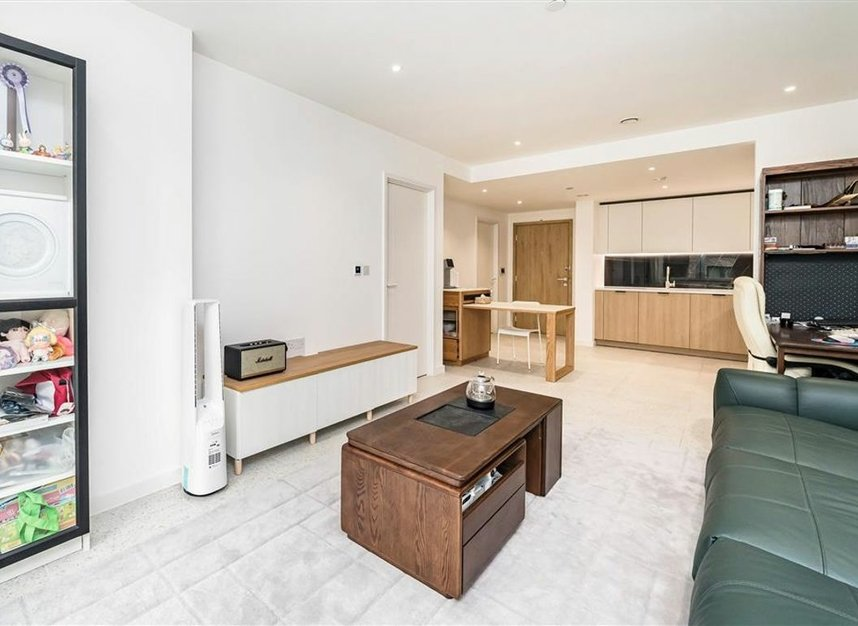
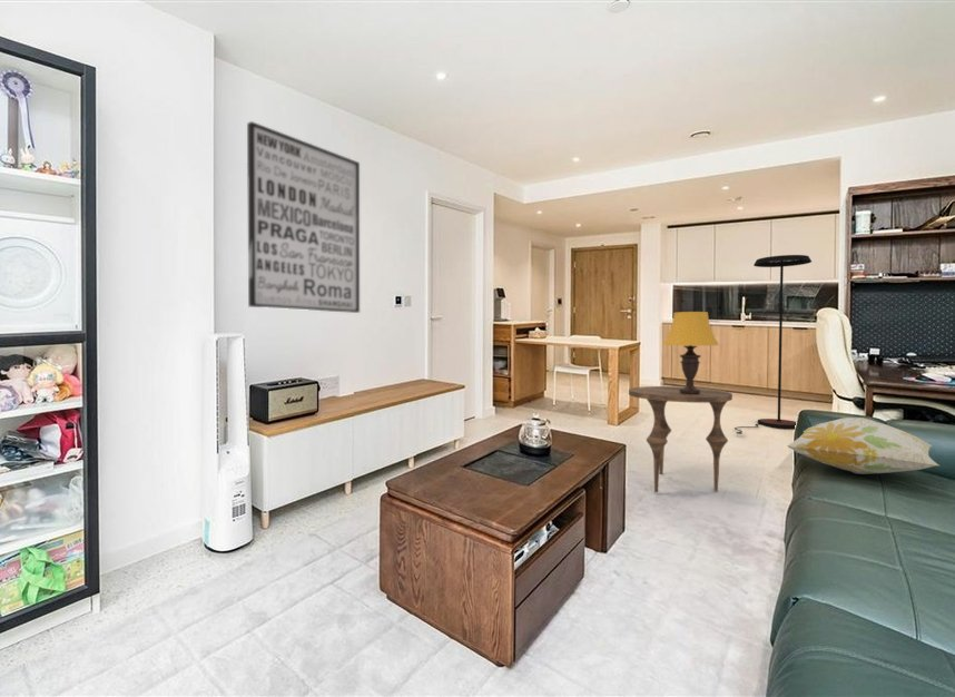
+ side table [628,385,734,493]
+ table lamp [661,310,720,394]
+ floor lamp [734,254,813,435]
+ decorative pillow [786,416,939,475]
+ wall art [246,120,361,314]
